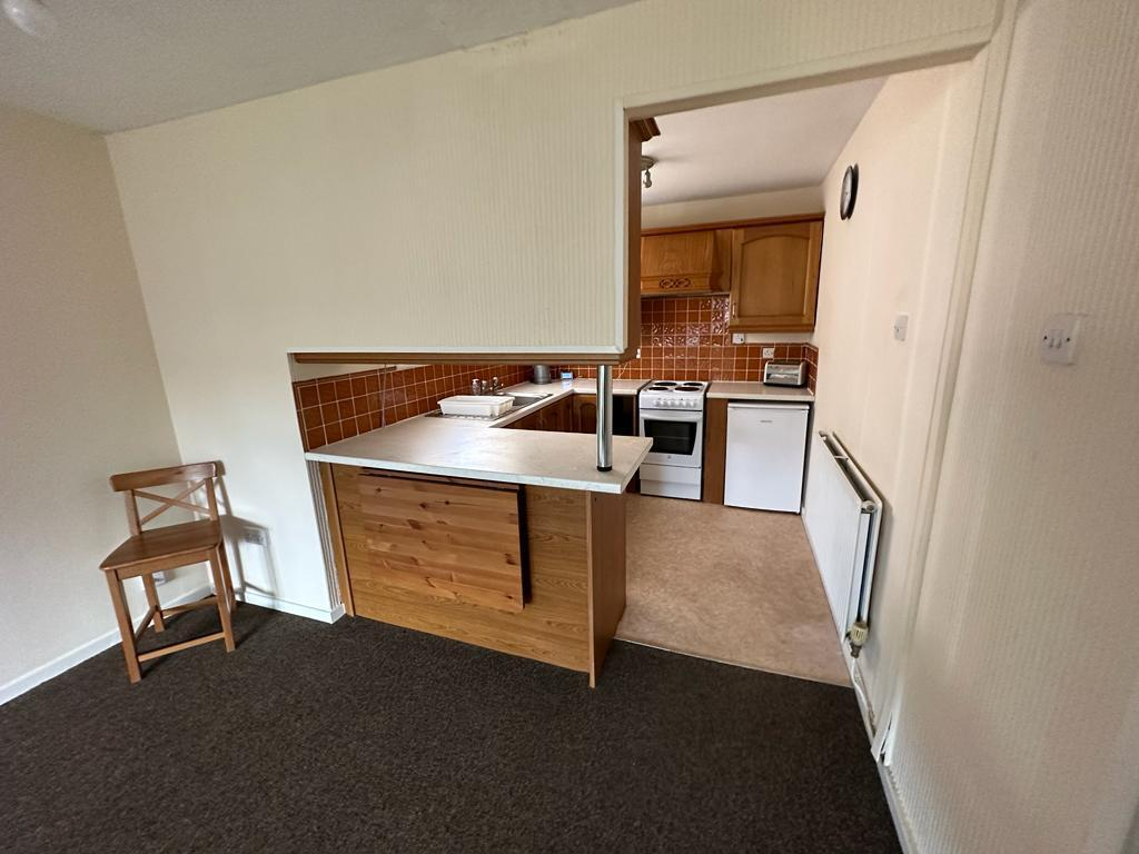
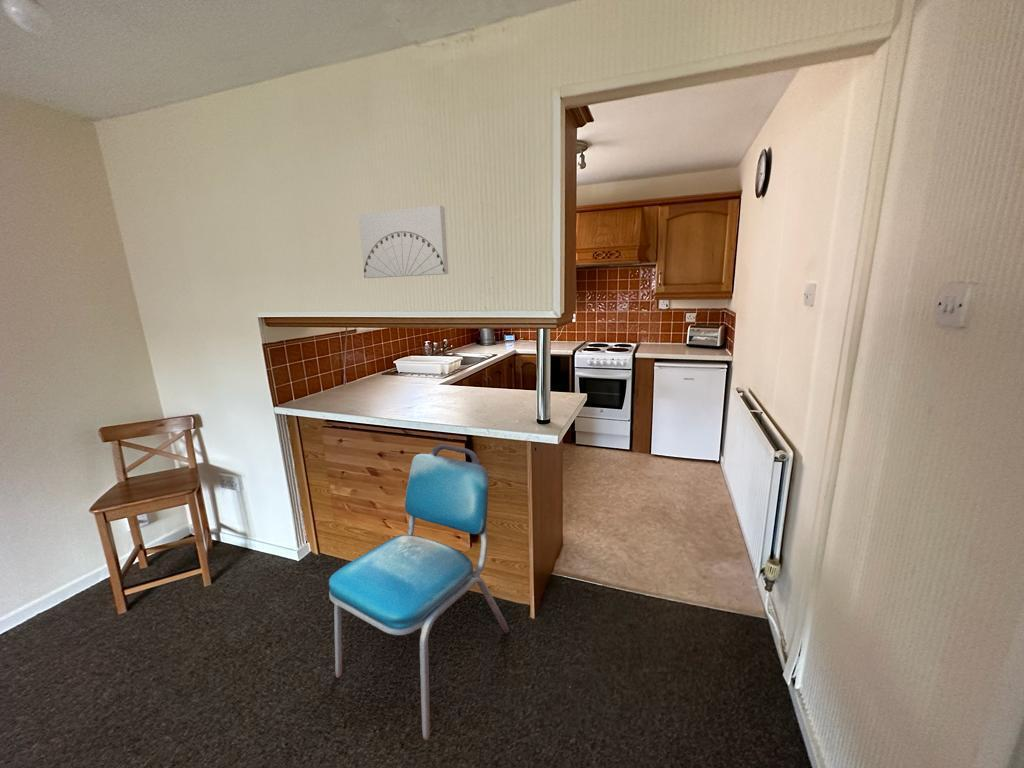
+ wall art [357,204,449,279]
+ dining chair [328,444,510,741]
